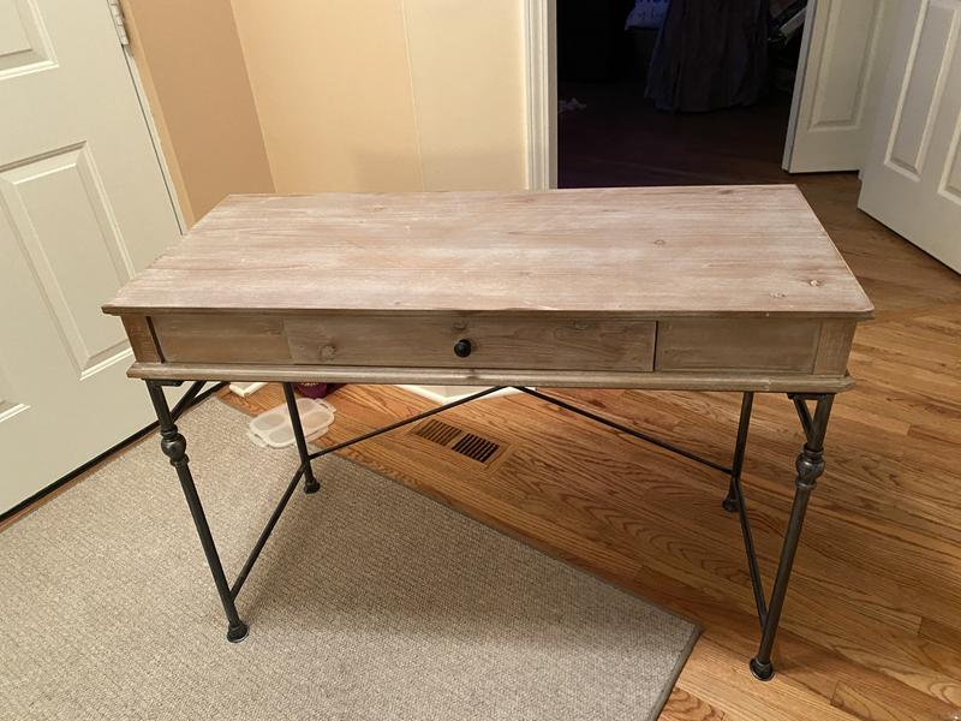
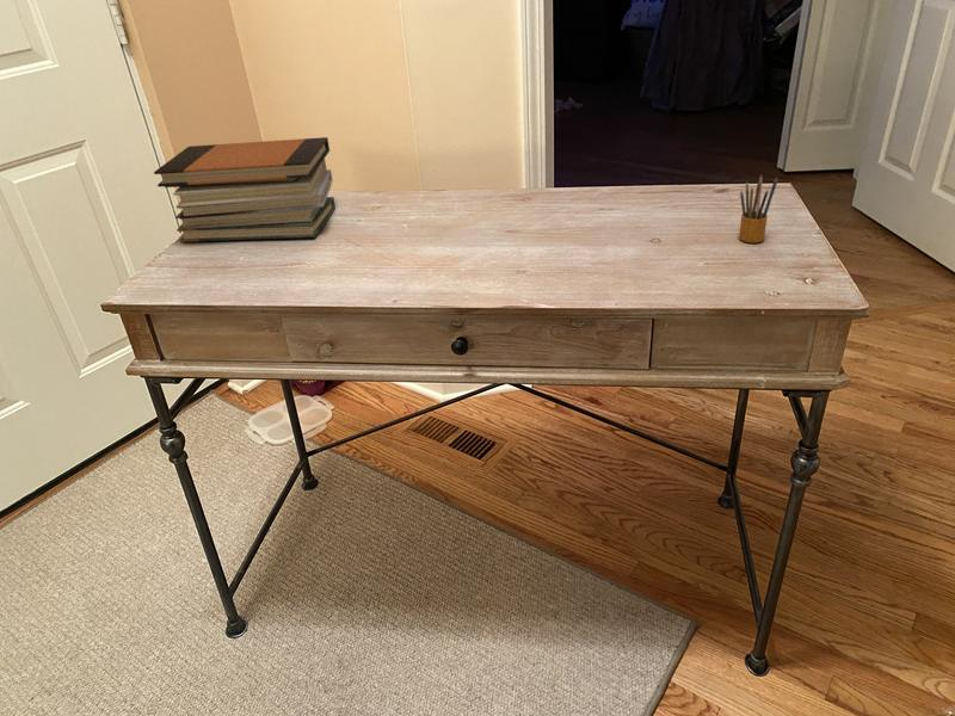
+ book stack [153,136,337,242]
+ pencil box [738,173,778,243]
